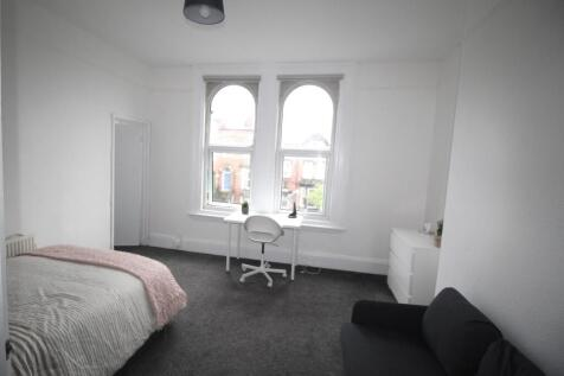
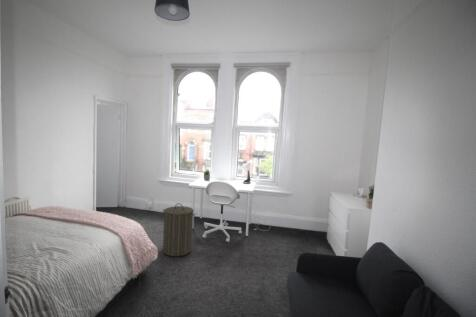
+ laundry hamper [162,202,197,257]
